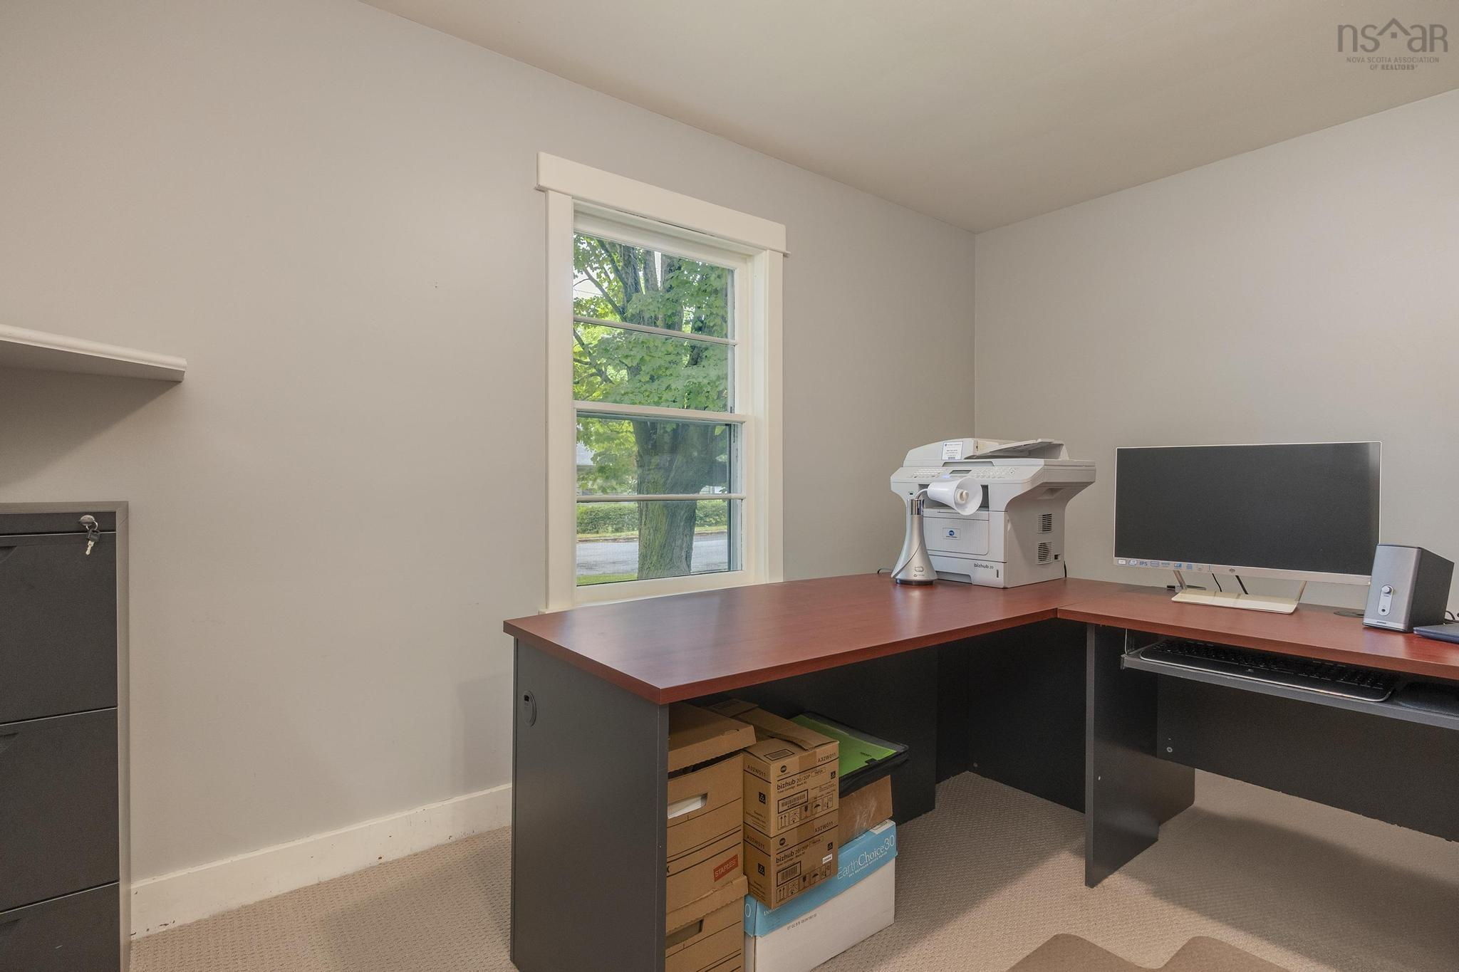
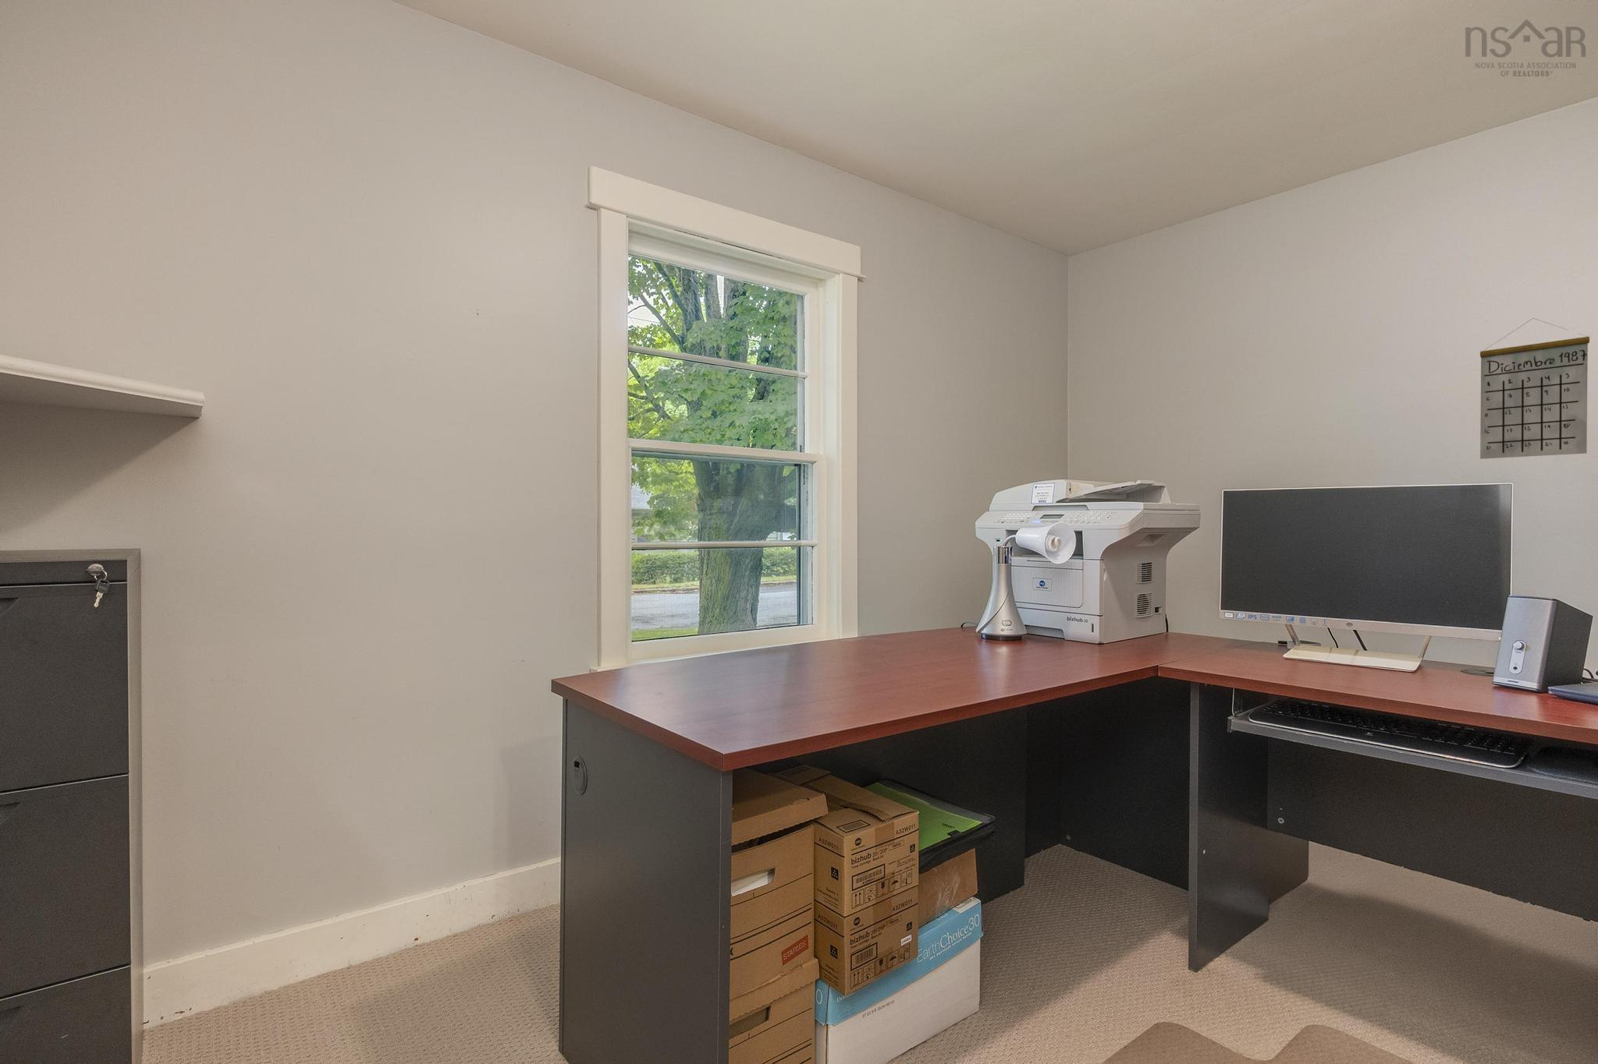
+ calendar [1479,317,1590,460]
